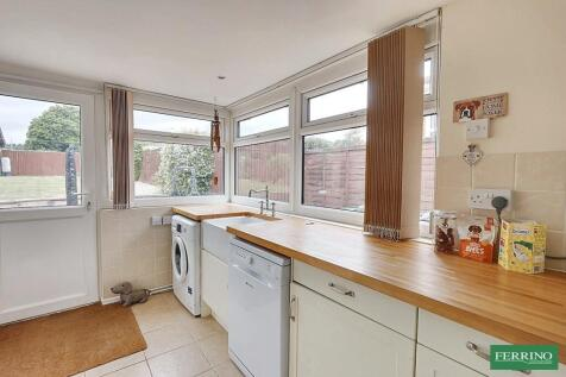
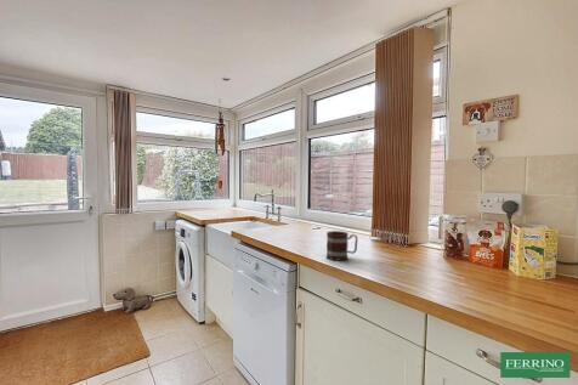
+ mug [325,230,359,262]
